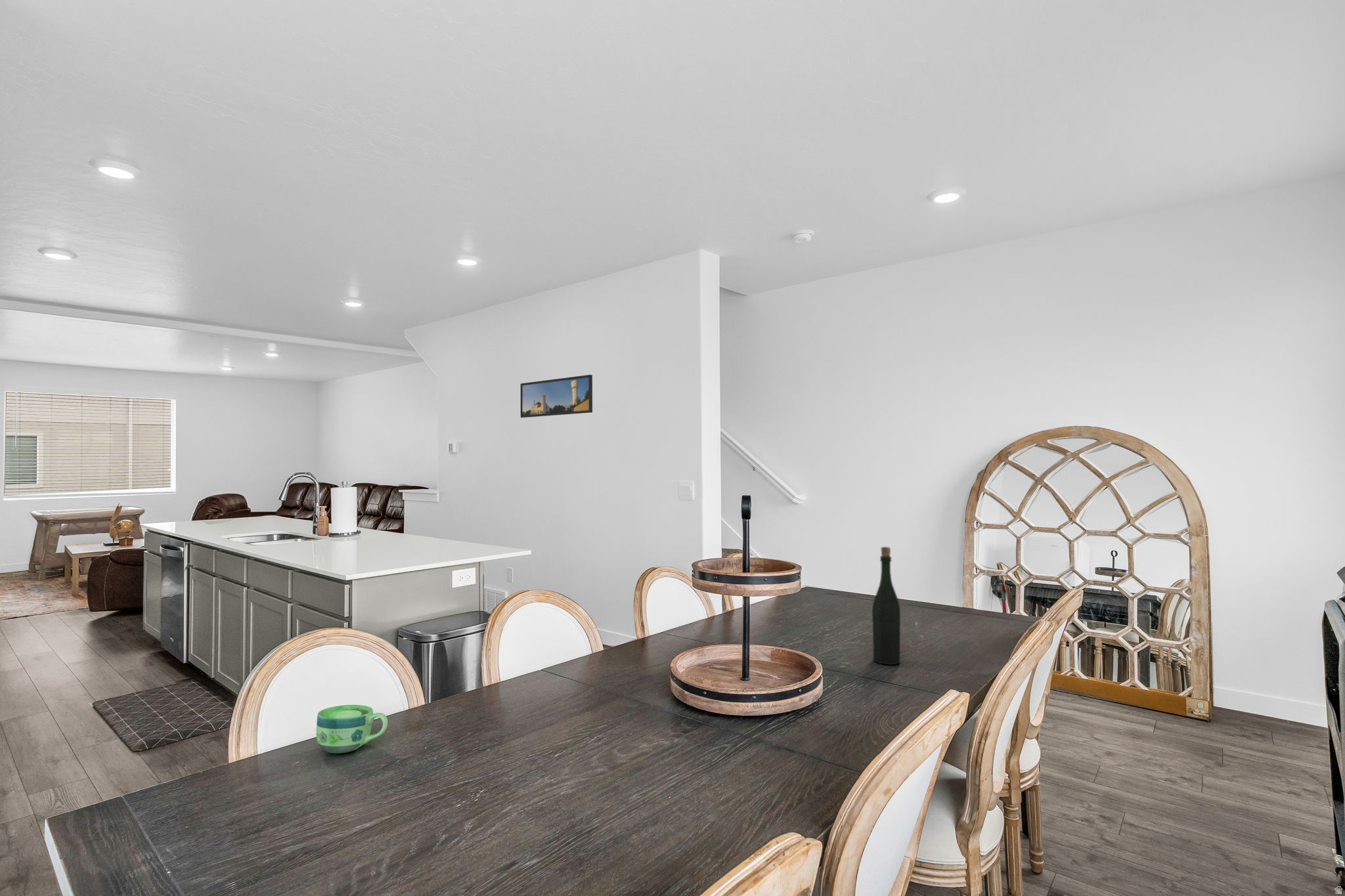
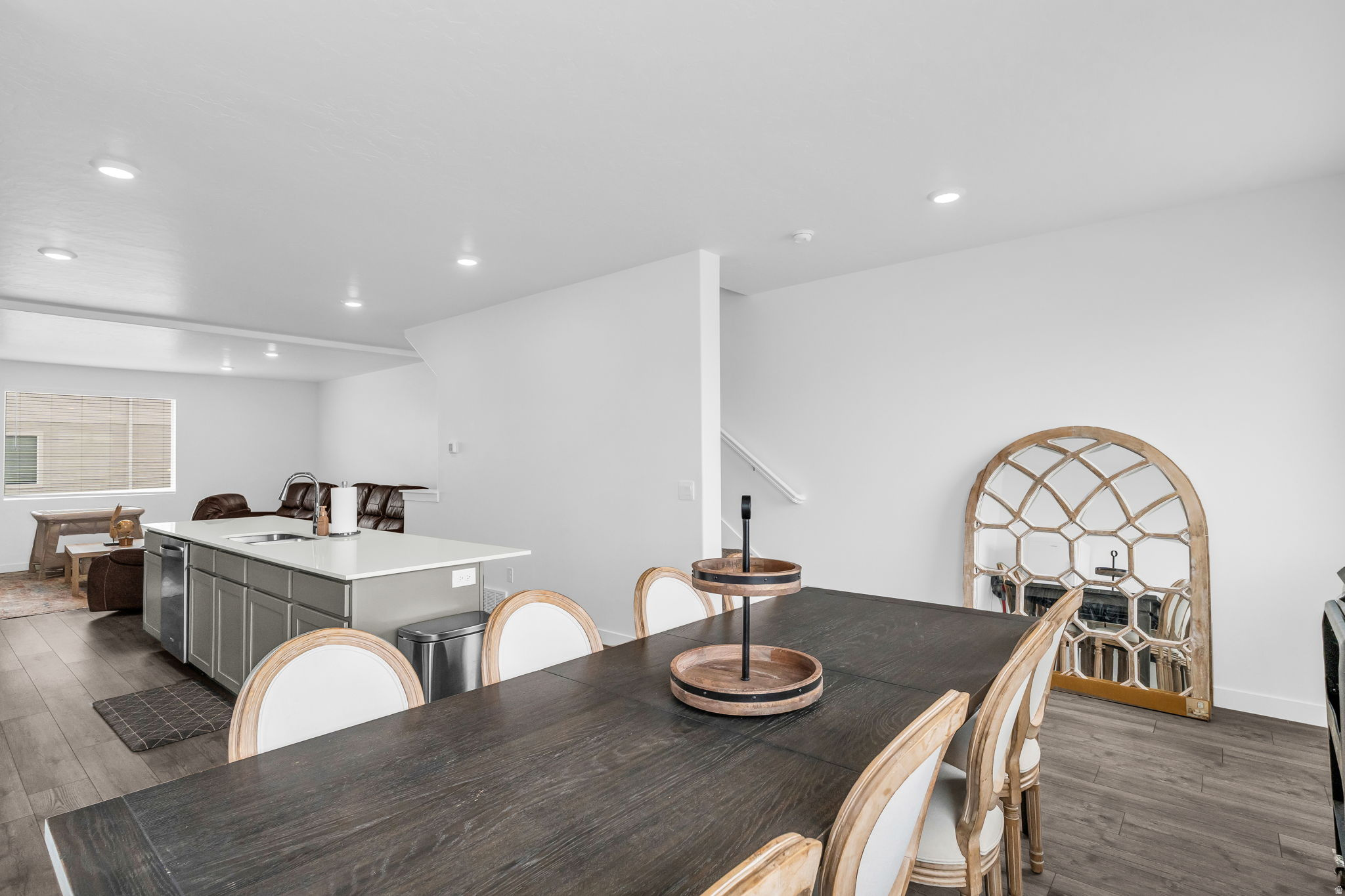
- cup [316,704,388,754]
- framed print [520,374,593,418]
- bottle [871,546,901,666]
